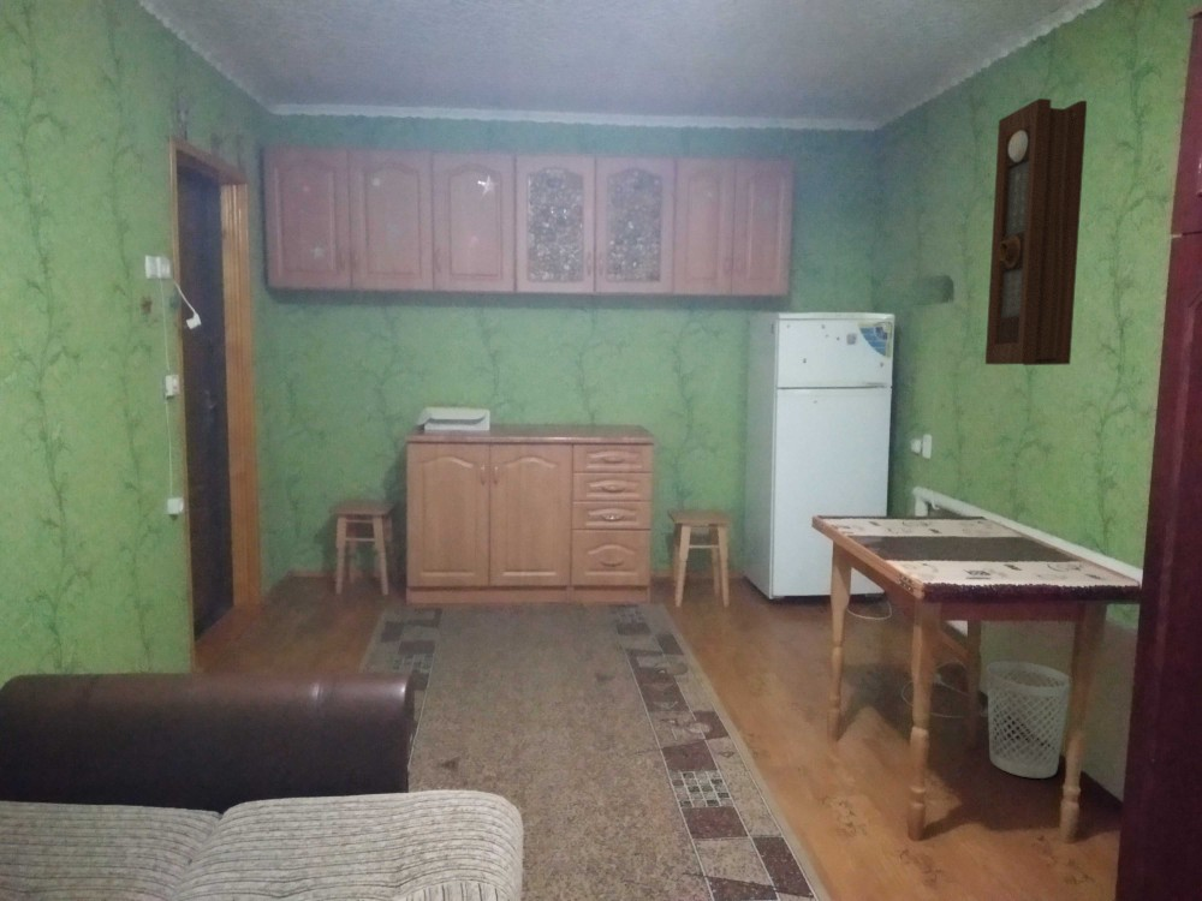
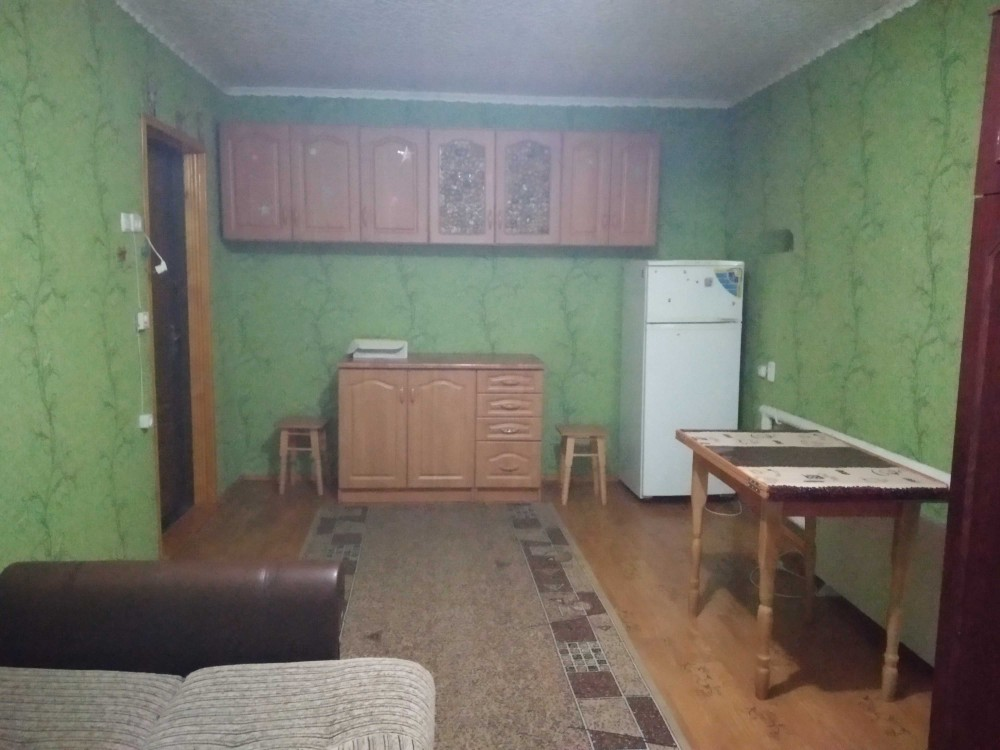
- wastebasket [986,661,1071,780]
- pendulum clock [984,97,1088,366]
